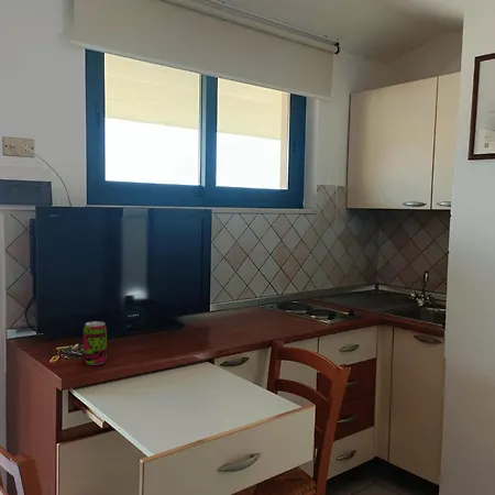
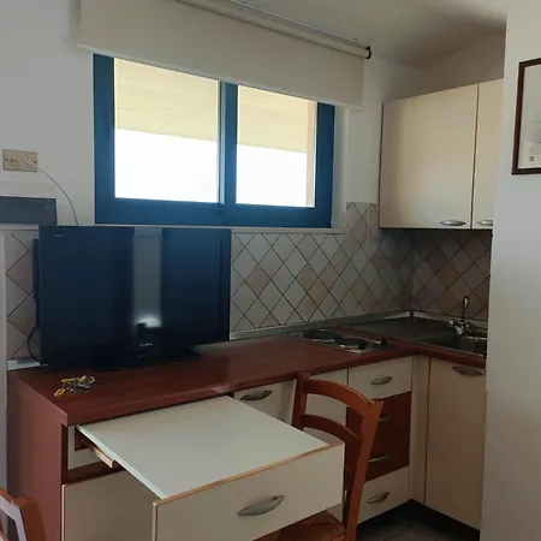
- beverage can [82,320,108,366]
